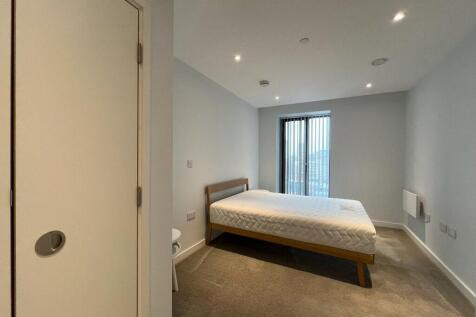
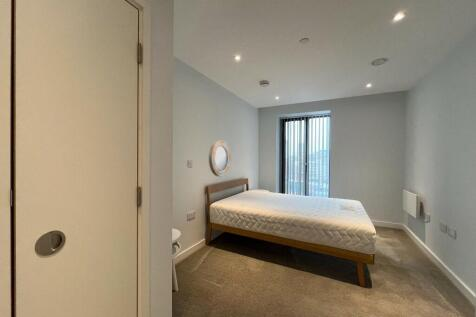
+ home mirror [208,139,232,177]
